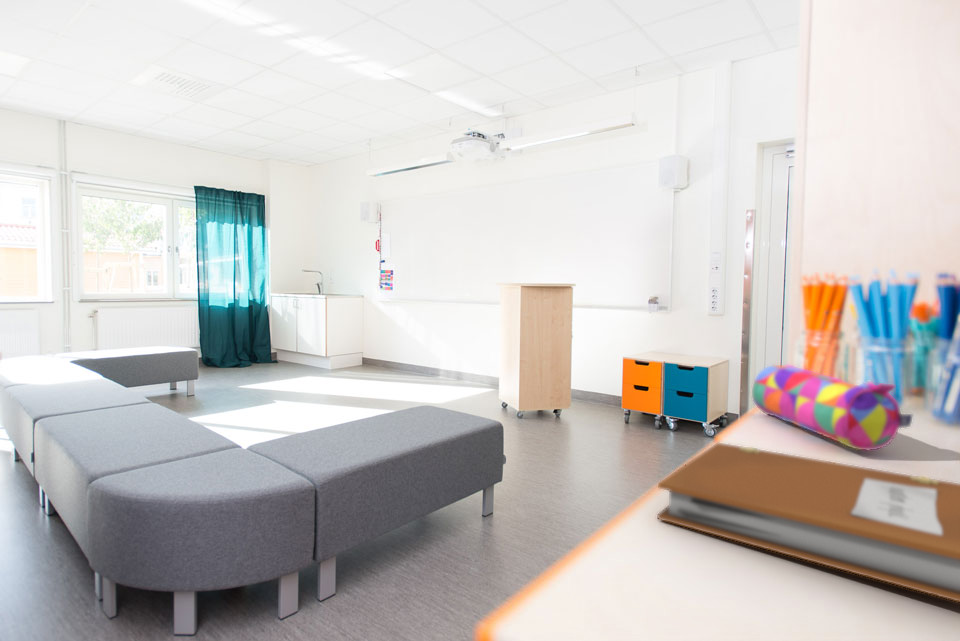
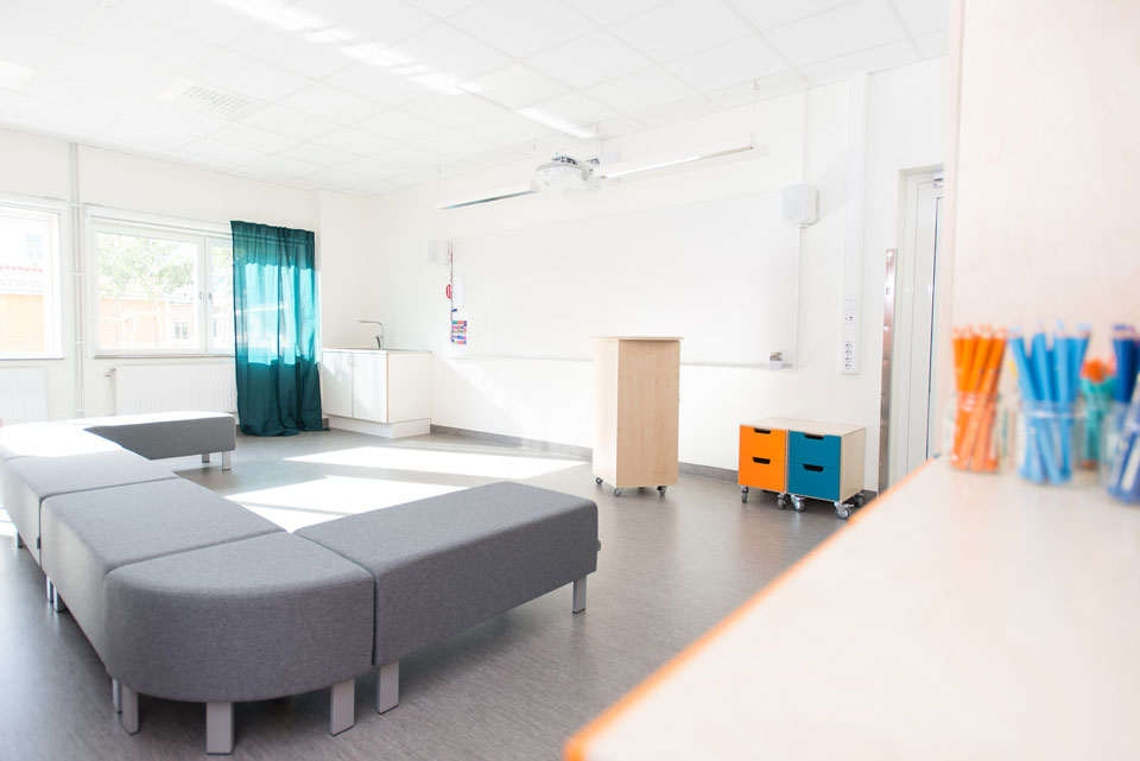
- notebook [656,442,960,603]
- pencil case [751,364,913,451]
